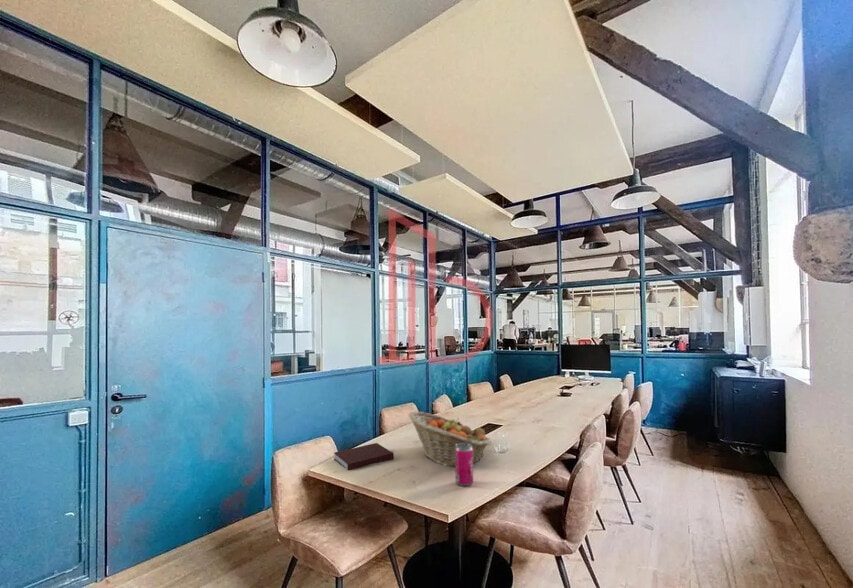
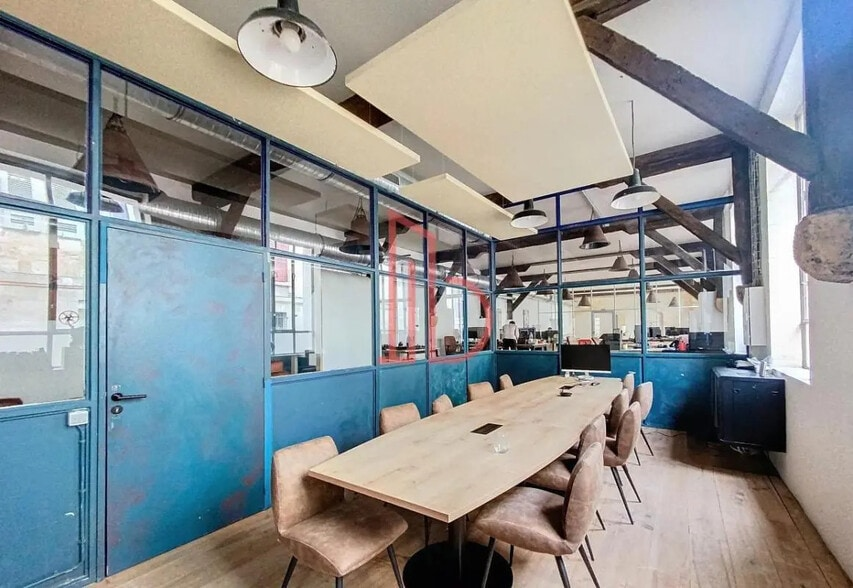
- notebook [333,442,395,471]
- beverage can [454,443,474,487]
- fruit basket [408,411,492,467]
